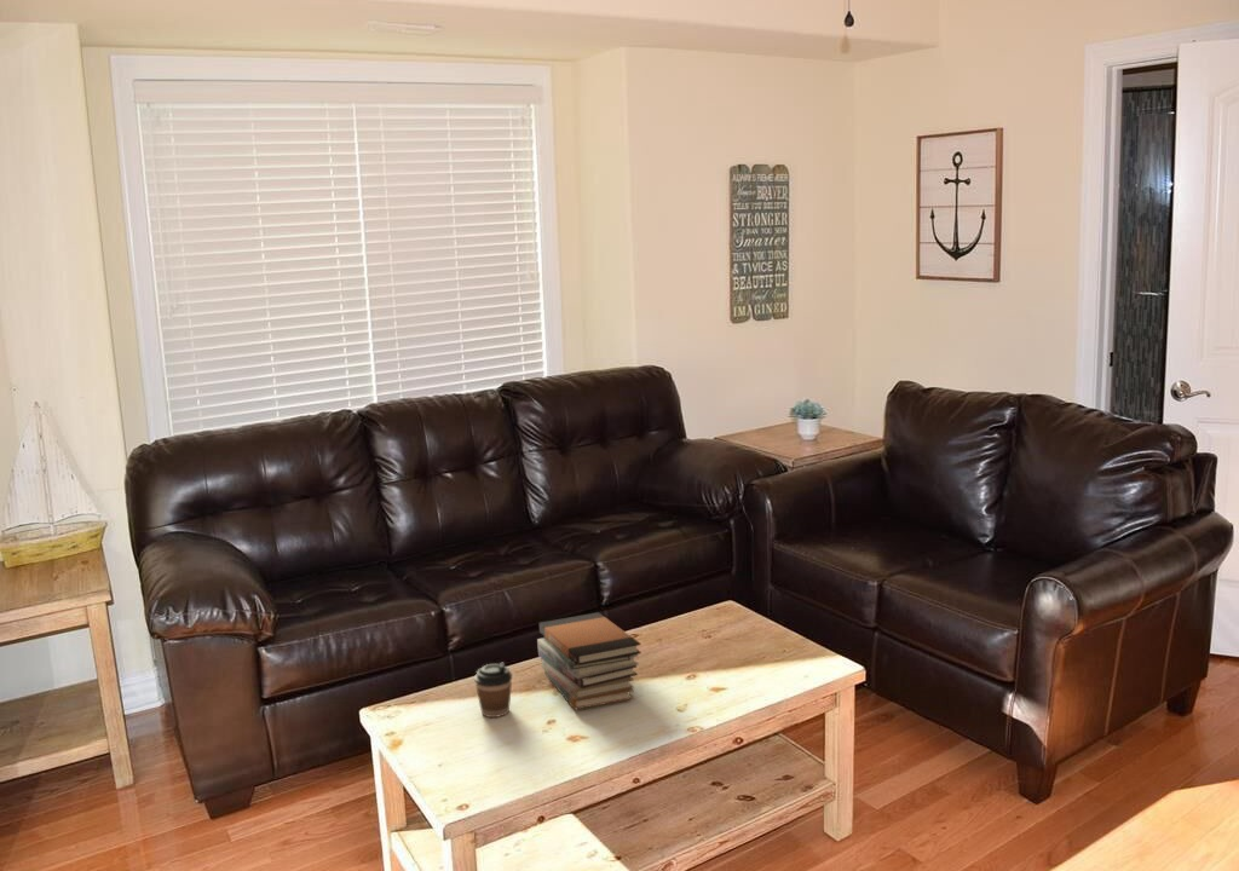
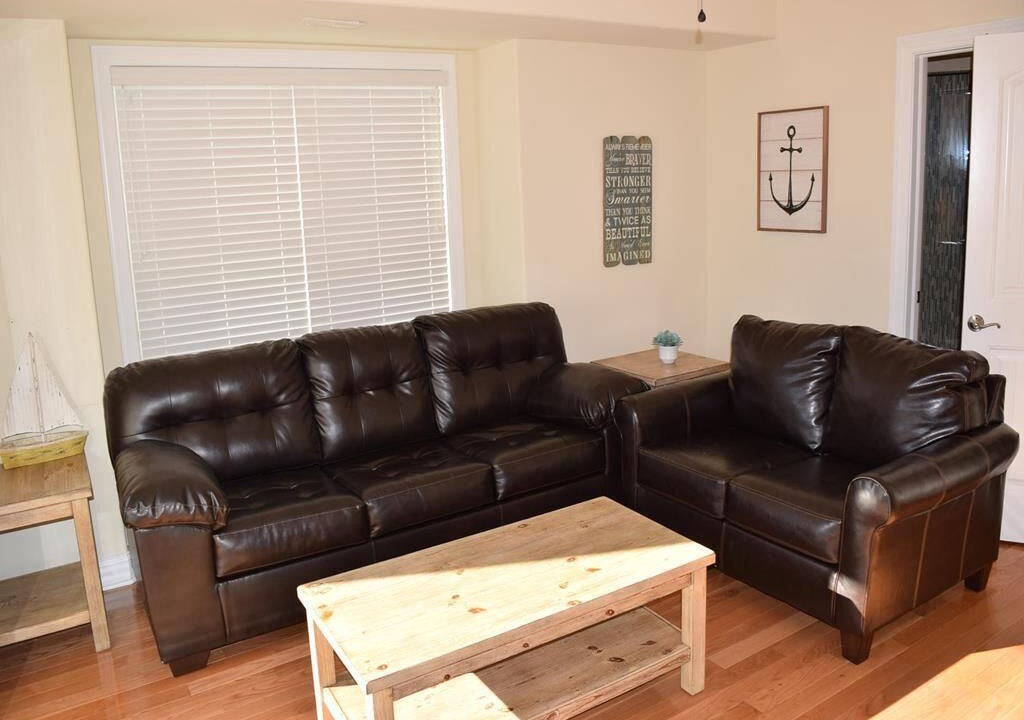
- book stack [536,611,642,711]
- coffee cup [473,662,513,719]
